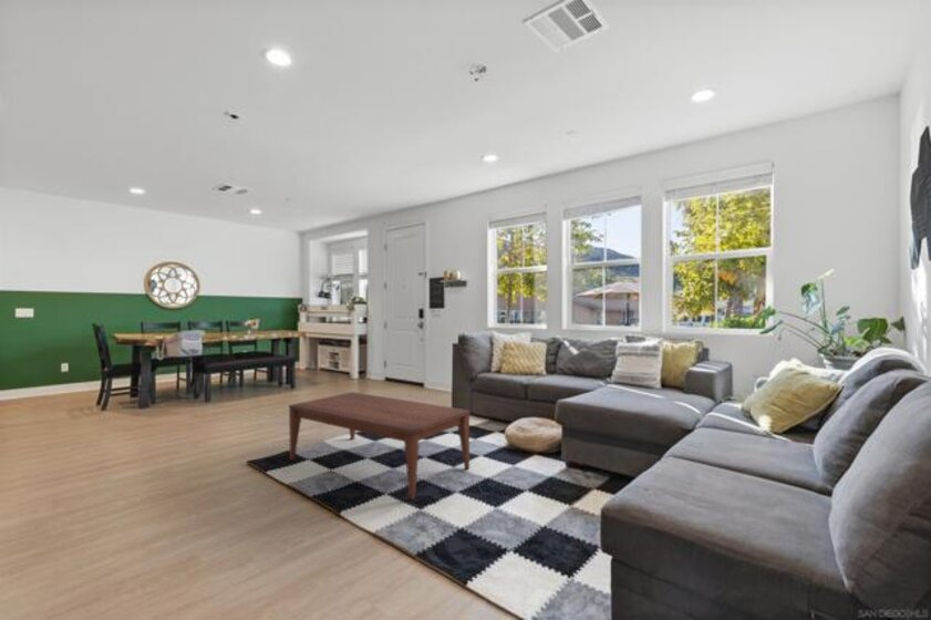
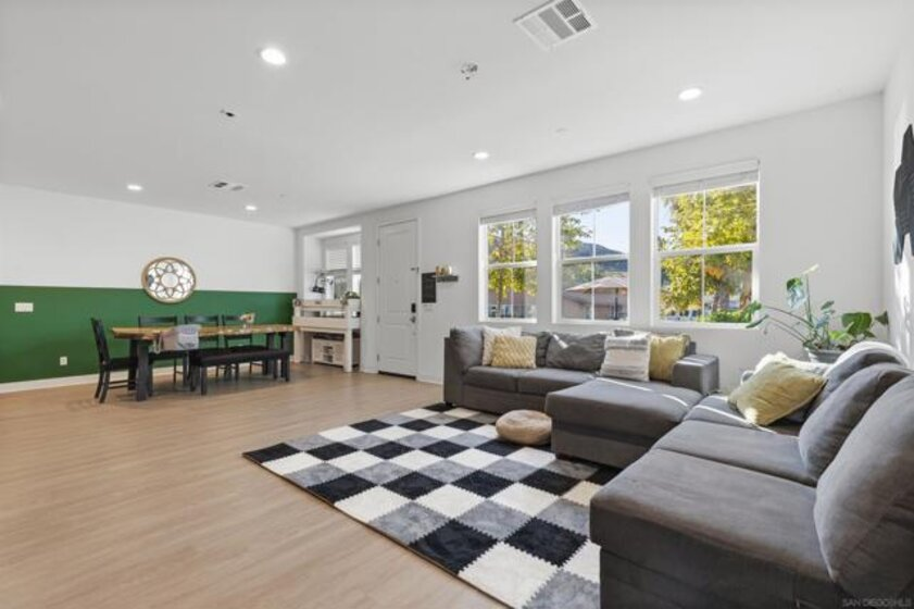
- coffee table [288,391,470,500]
